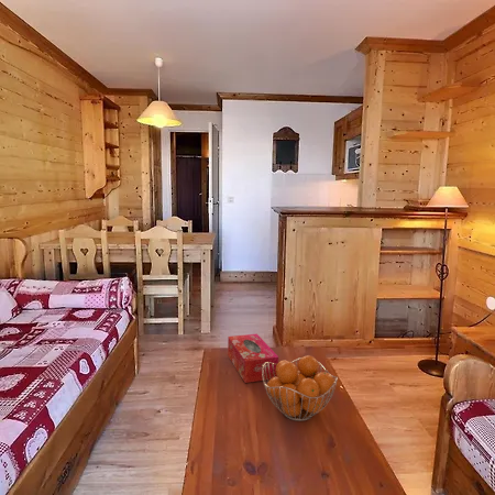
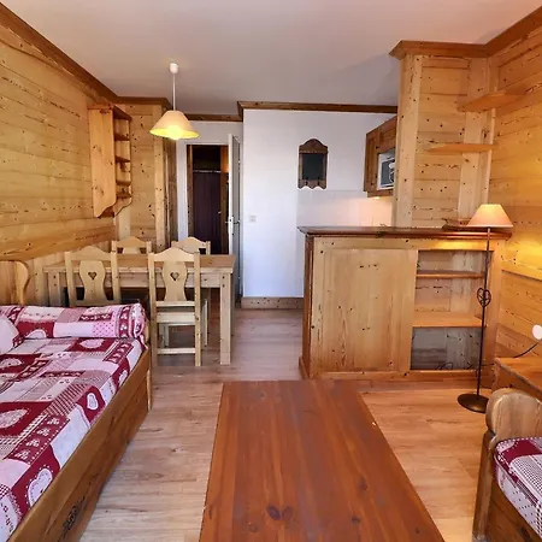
- tissue box [227,332,279,384]
- fruit basket [262,354,339,422]
